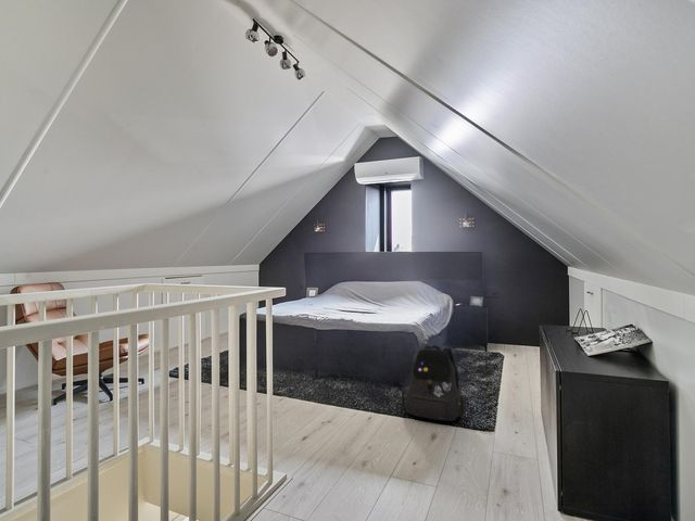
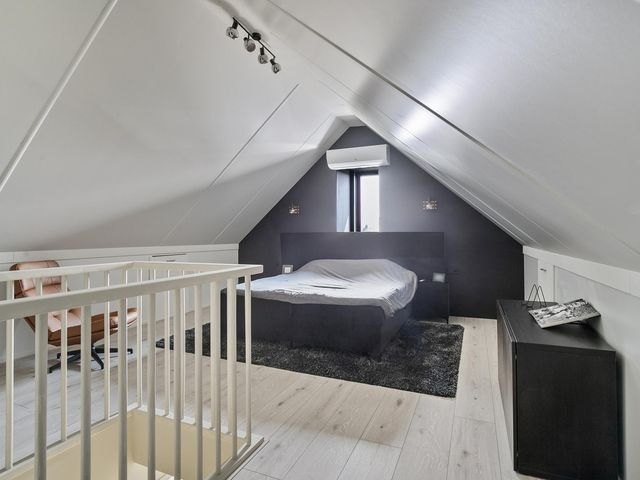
- backpack [401,344,467,422]
